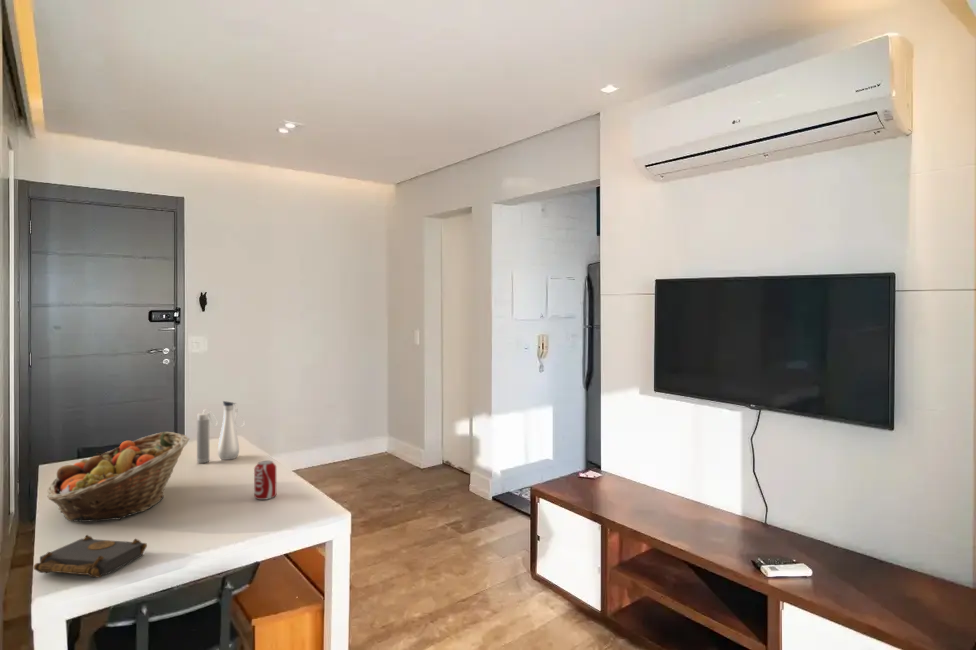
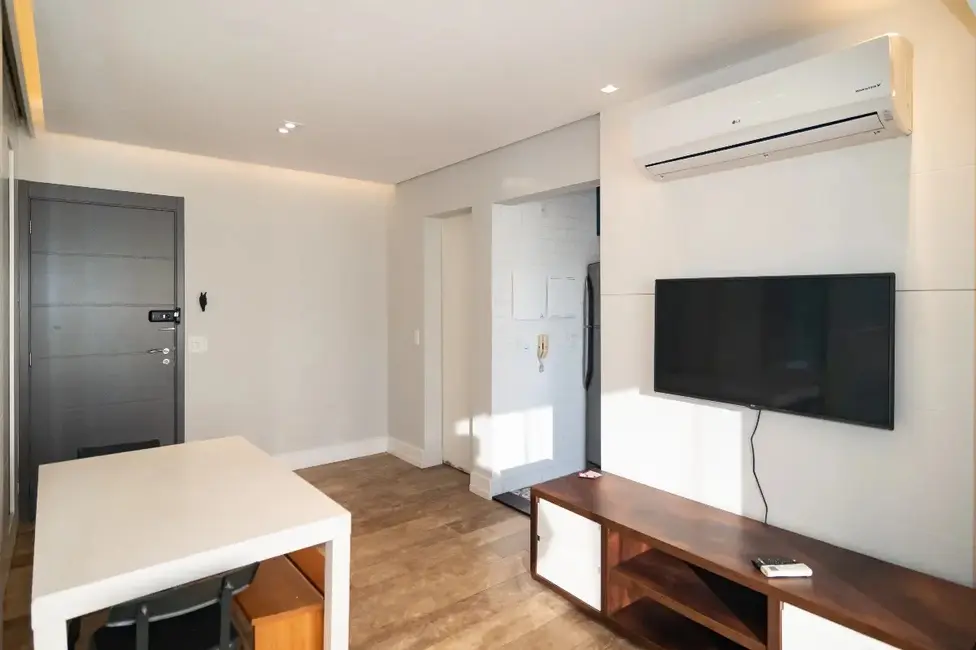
- fruit basket [46,431,190,523]
- water bottle [196,400,246,464]
- beverage can [253,460,277,501]
- book [33,534,148,579]
